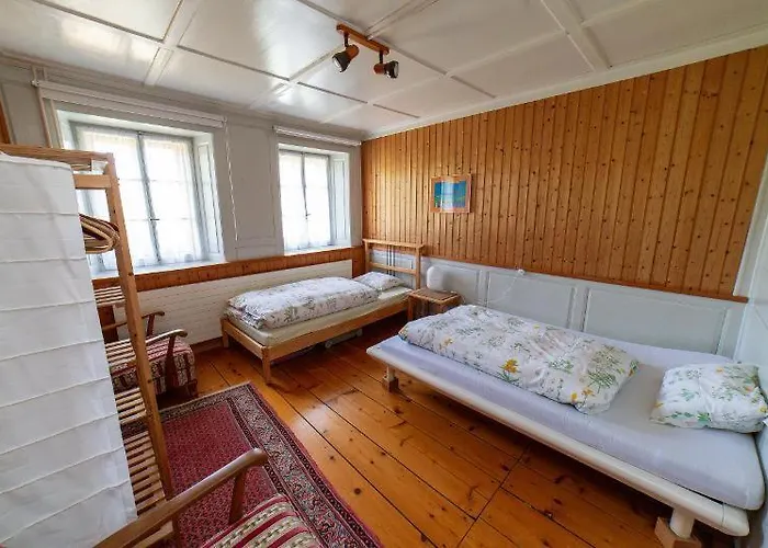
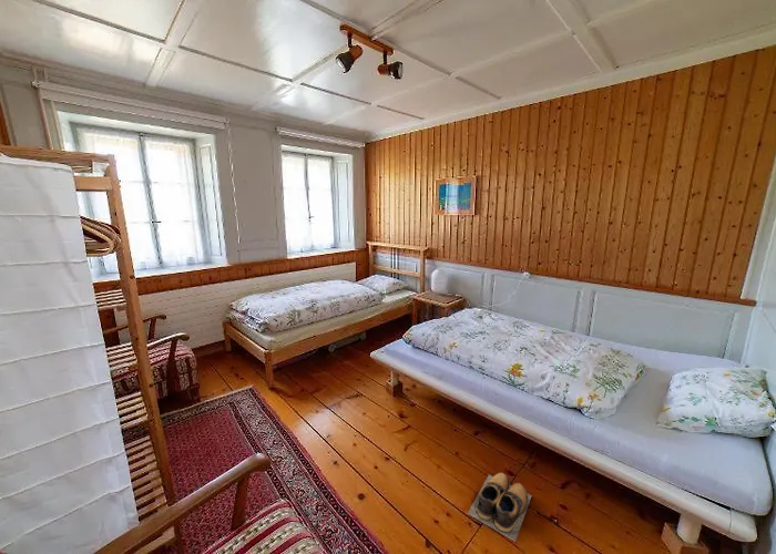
+ shoes [467,472,532,543]
